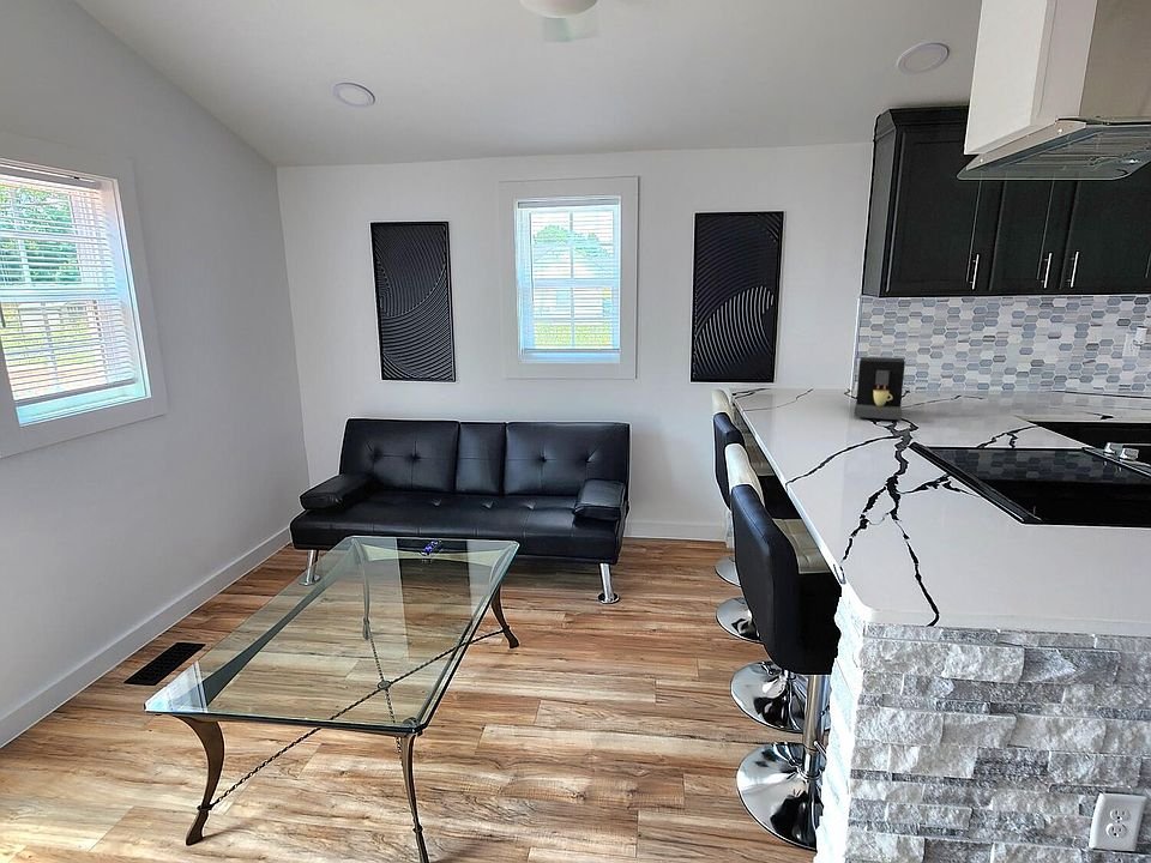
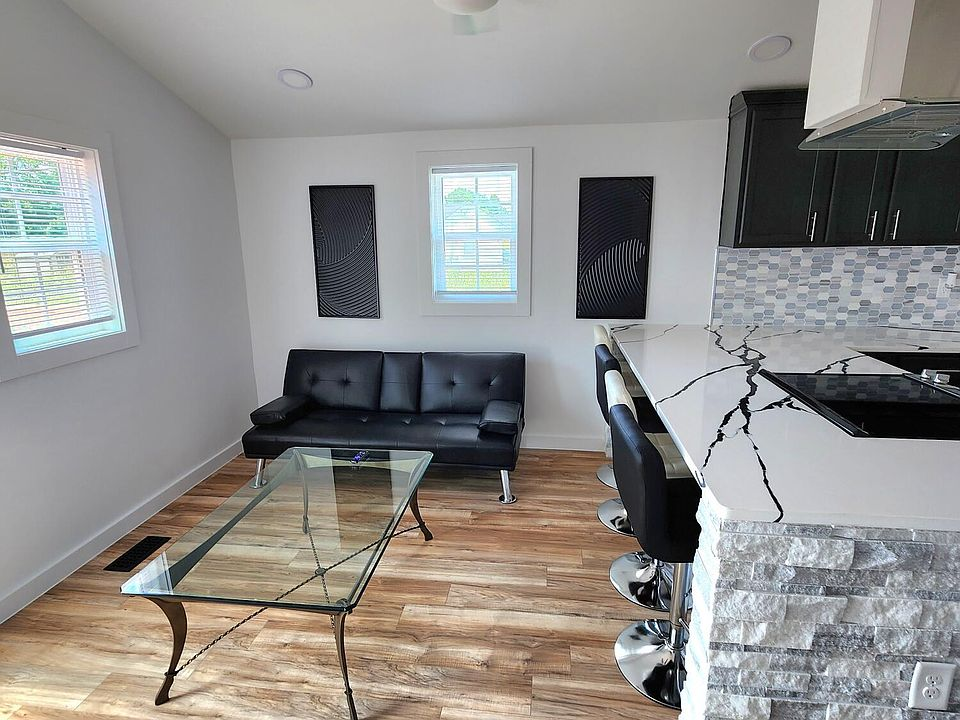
- coffee maker [852,356,906,421]
